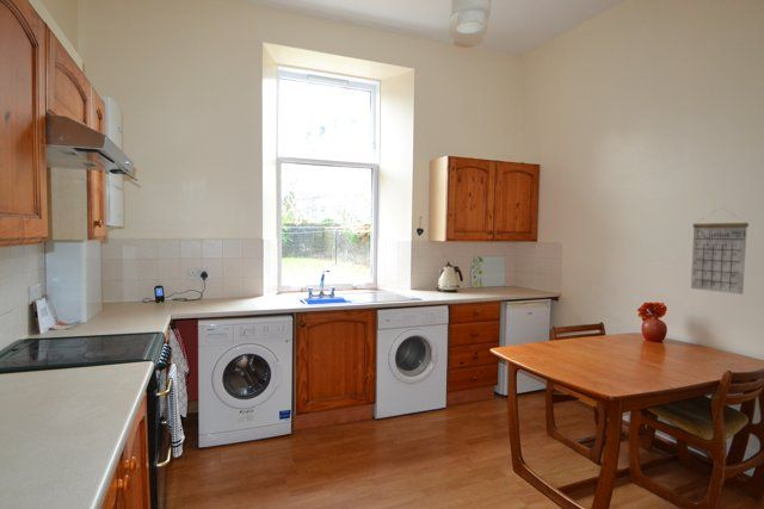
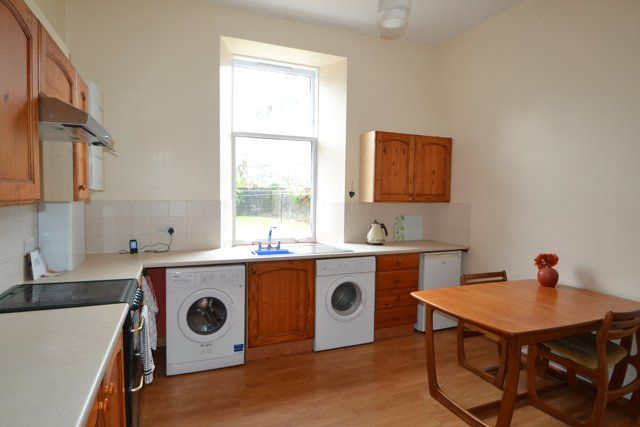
- calendar [690,206,750,296]
